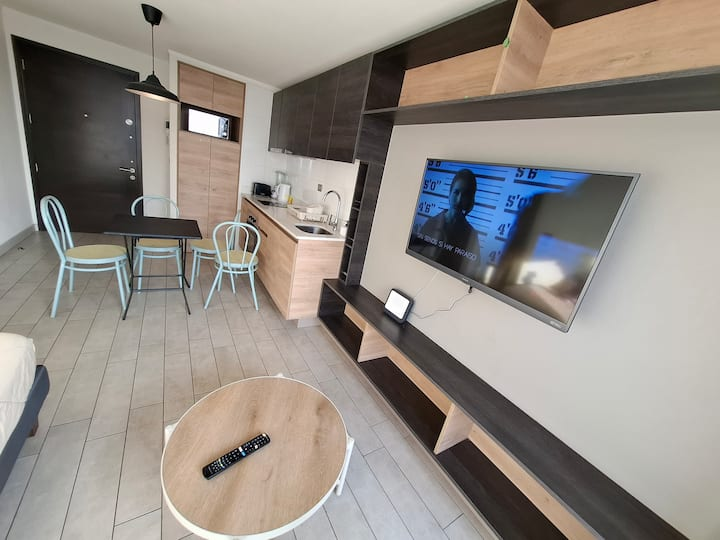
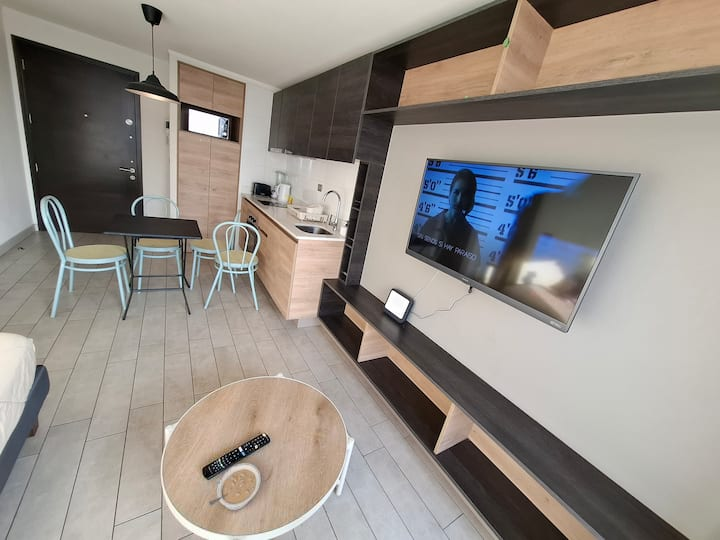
+ legume [208,462,261,511]
